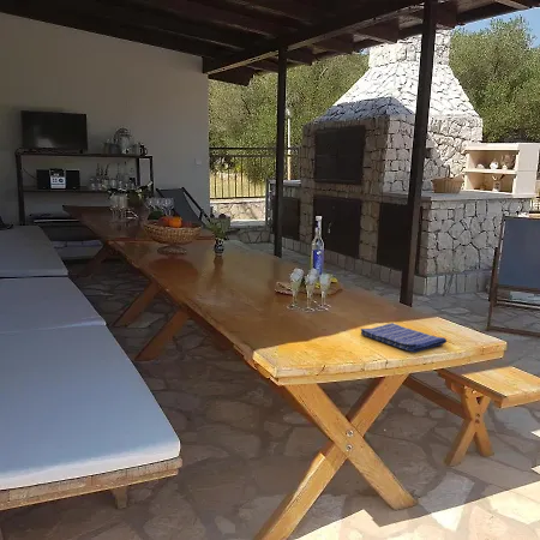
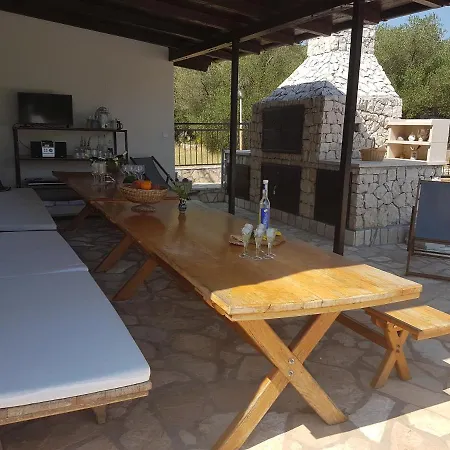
- dish towel [360,322,448,354]
